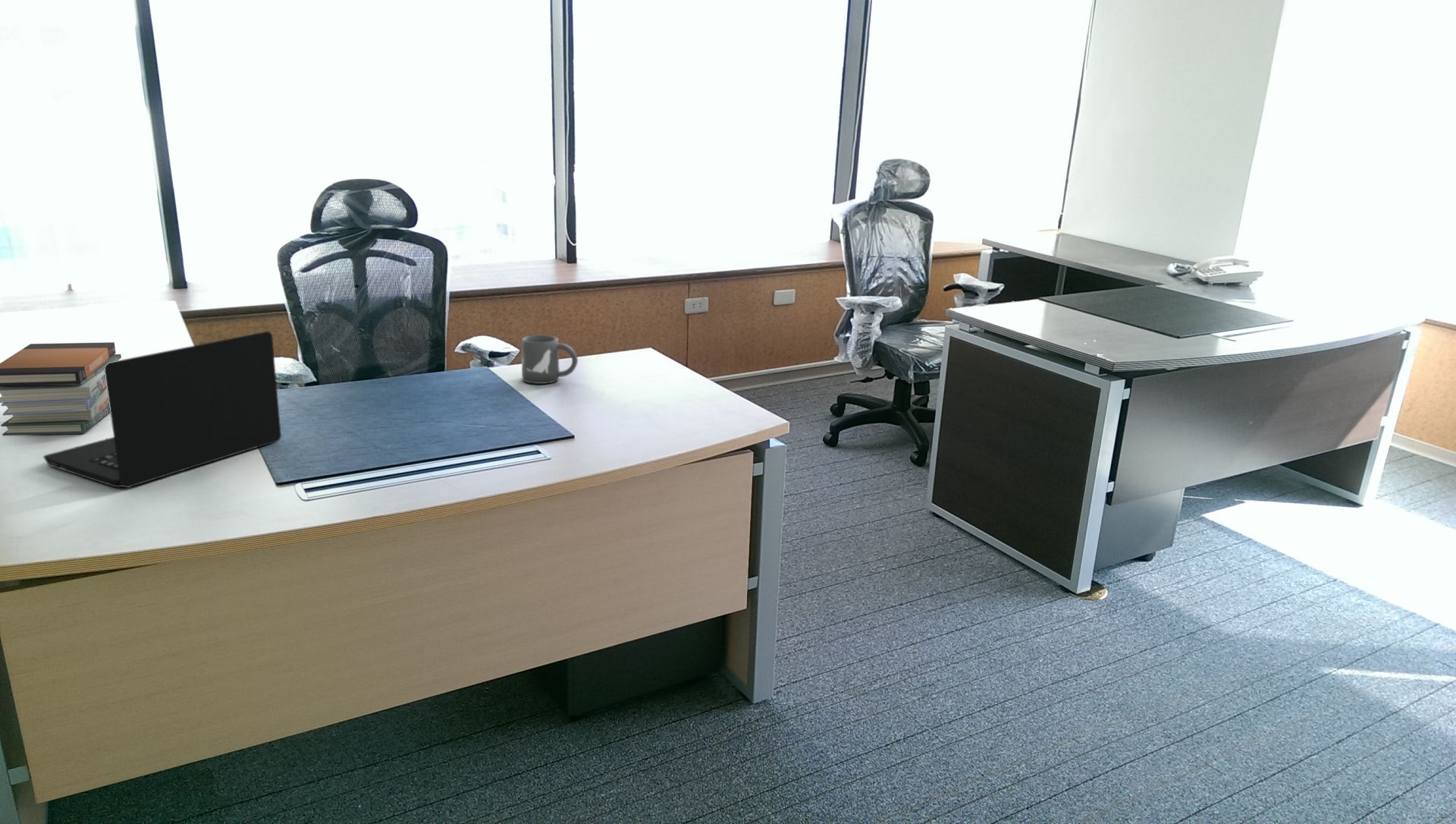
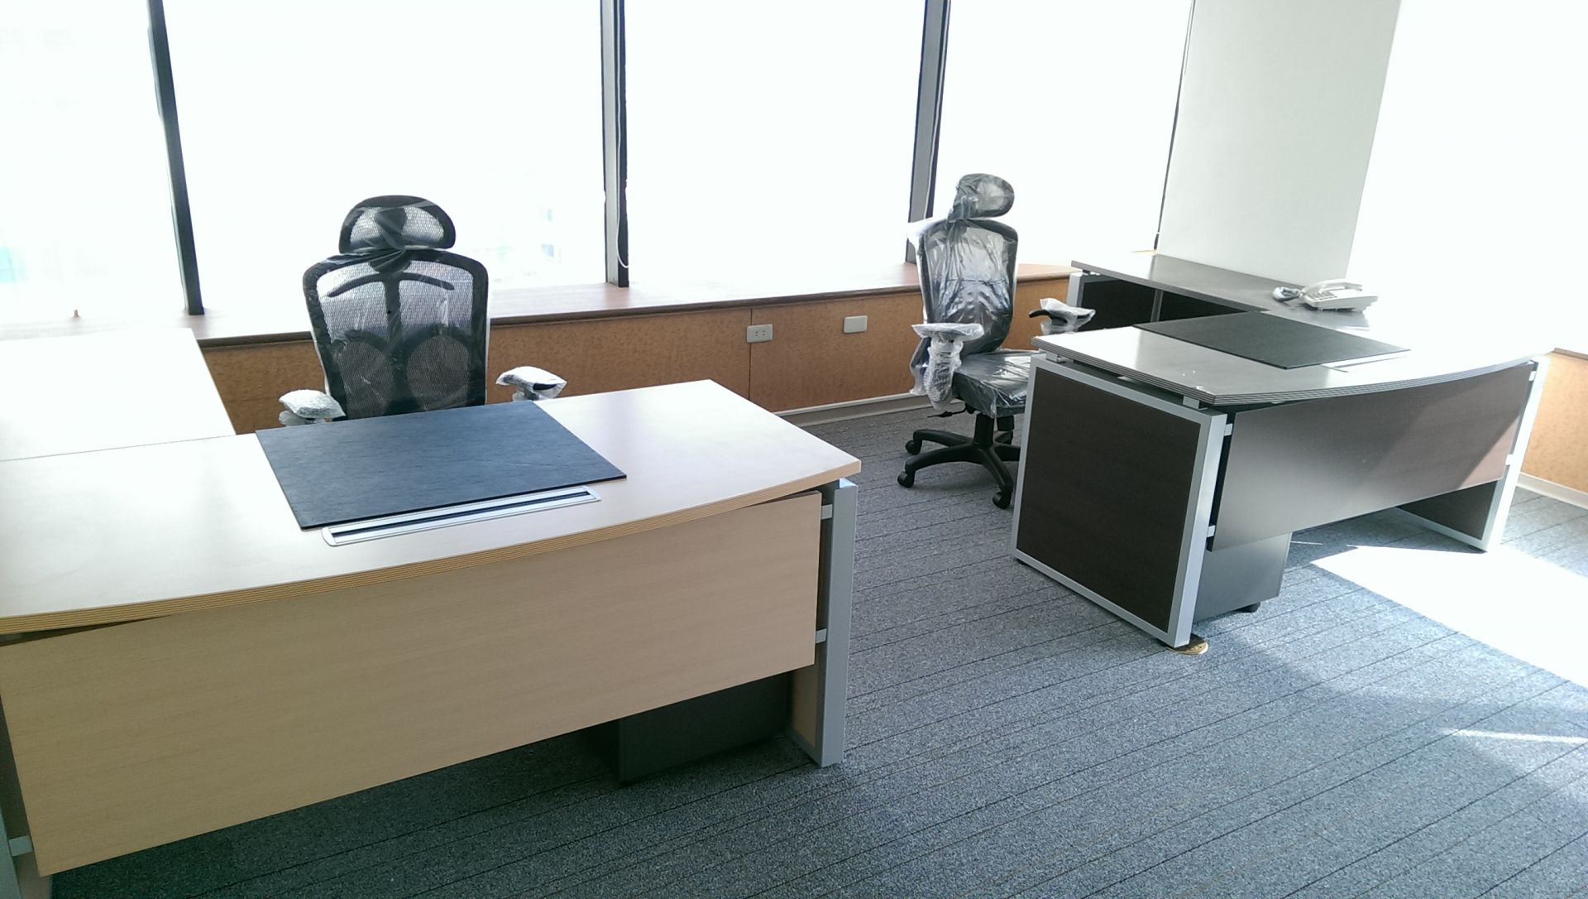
- laptop [42,331,282,489]
- book stack [0,341,122,436]
- mug [521,334,579,385]
